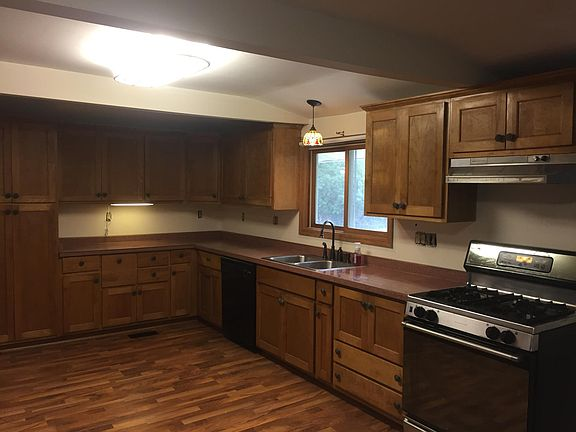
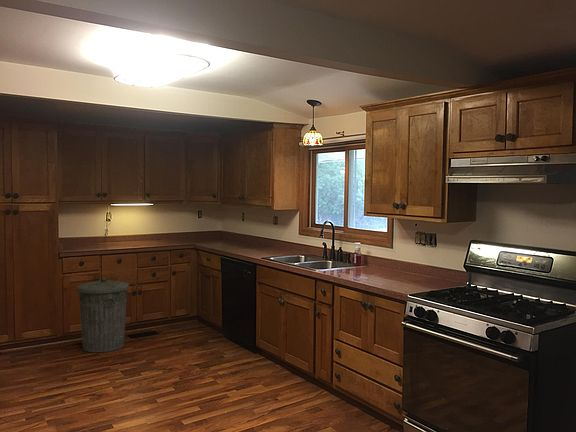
+ trash can [76,277,130,353]
